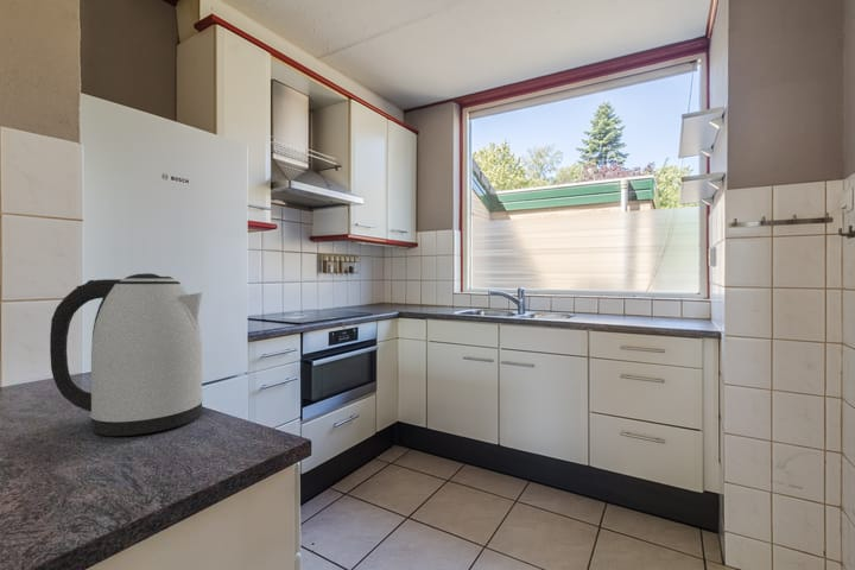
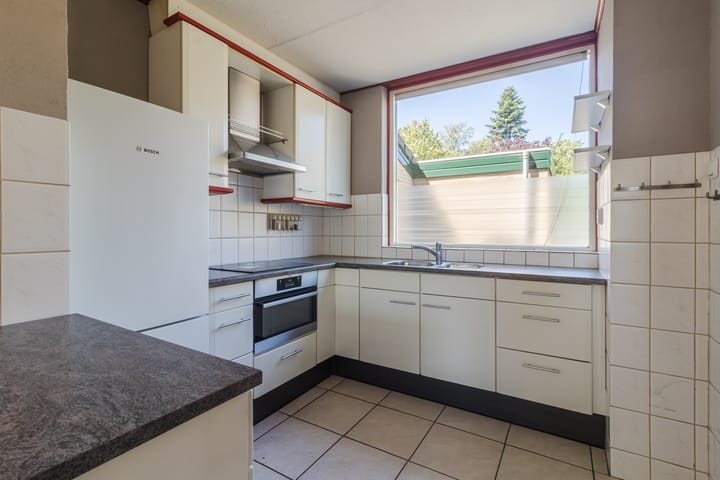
- kettle [49,272,204,437]
